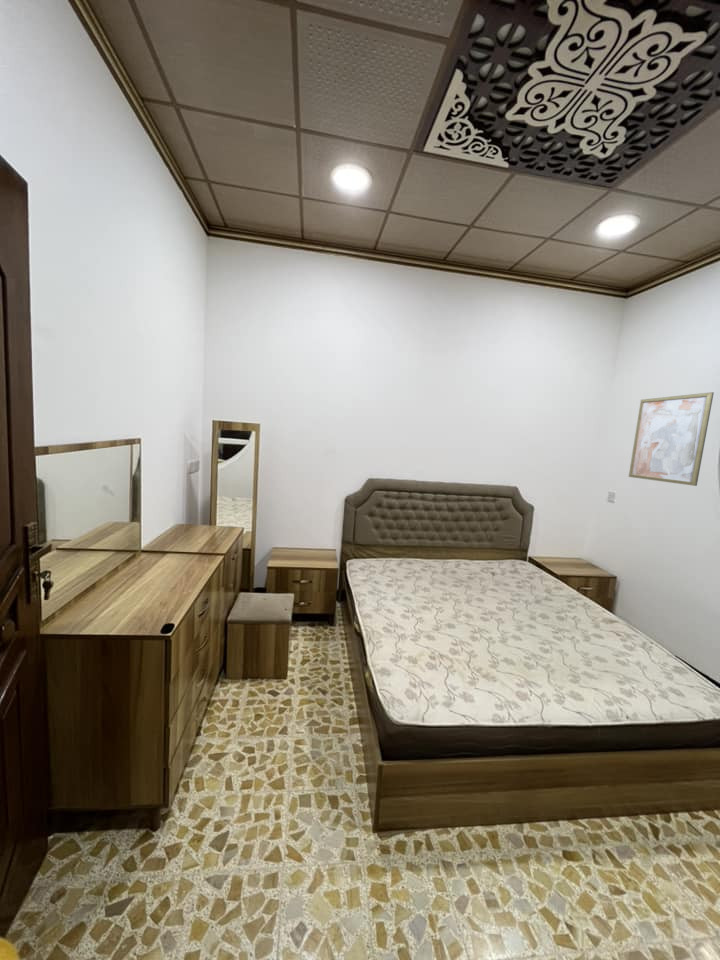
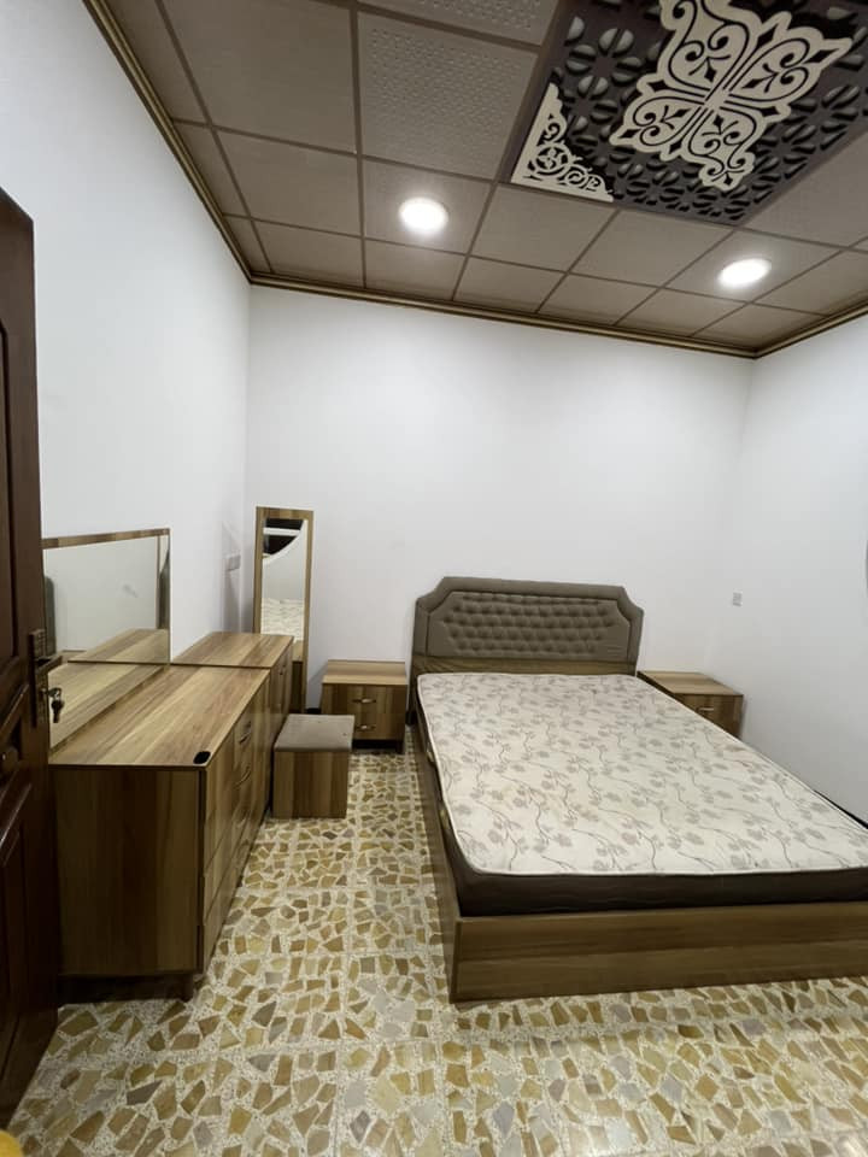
- wall art [628,391,715,487]
